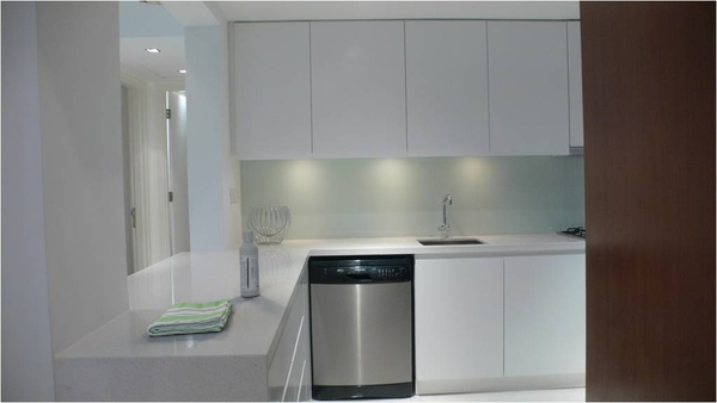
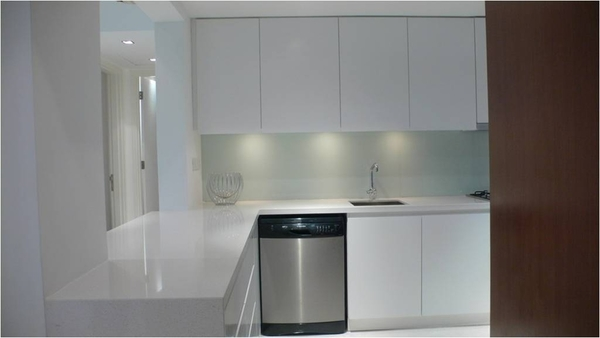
- dish towel [146,298,234,337]
- bottle [238,229,261,298]
